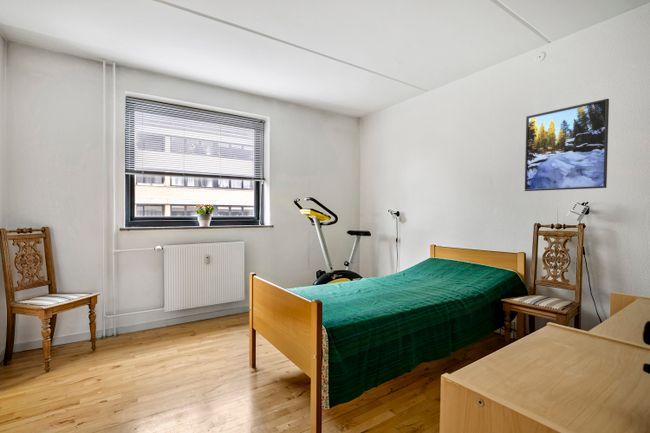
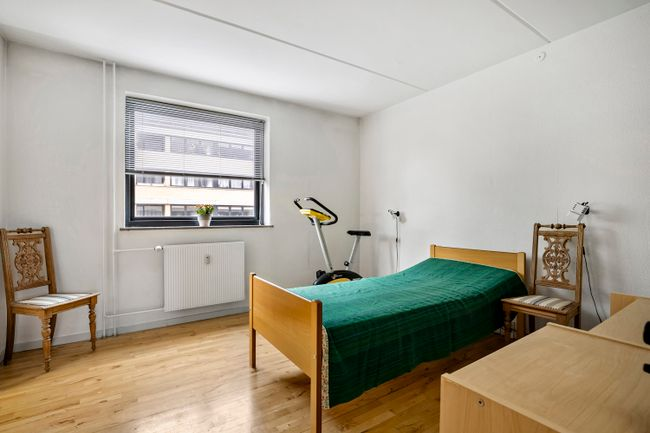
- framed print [524,98,610,192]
